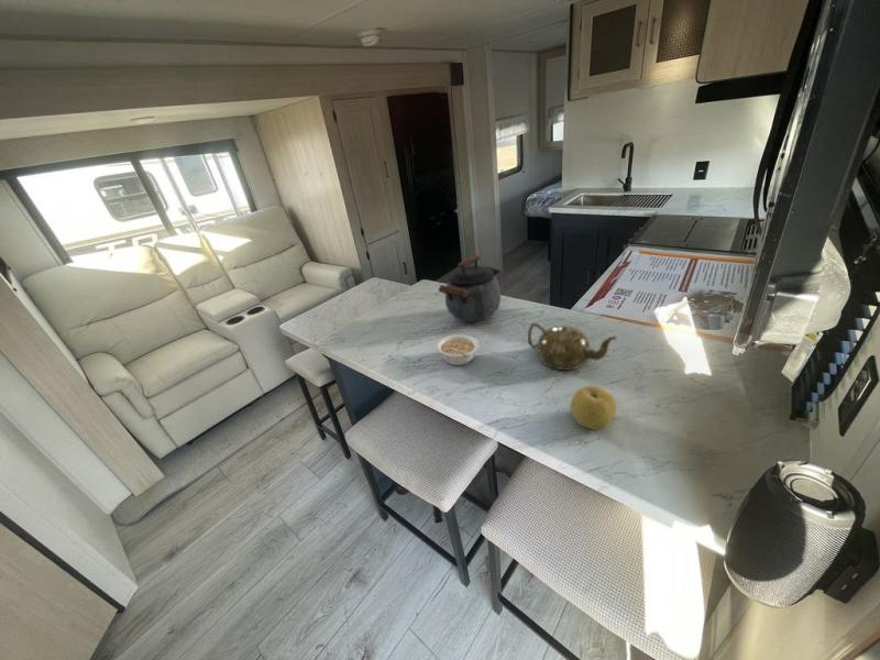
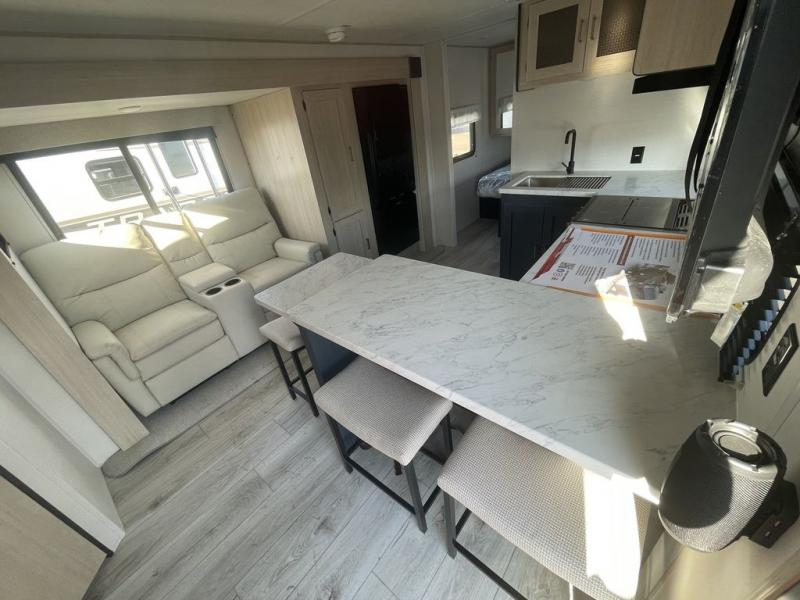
- kettle [438,254,503,323]
- legume [436,333,480,366]
- fruit [570,385,618,431]
- teapot [527,322,618,371]
